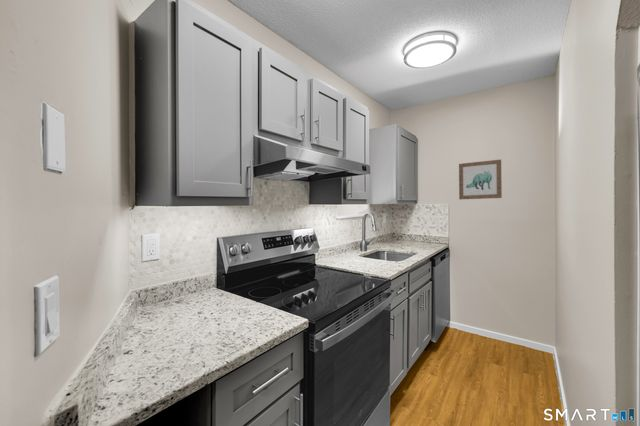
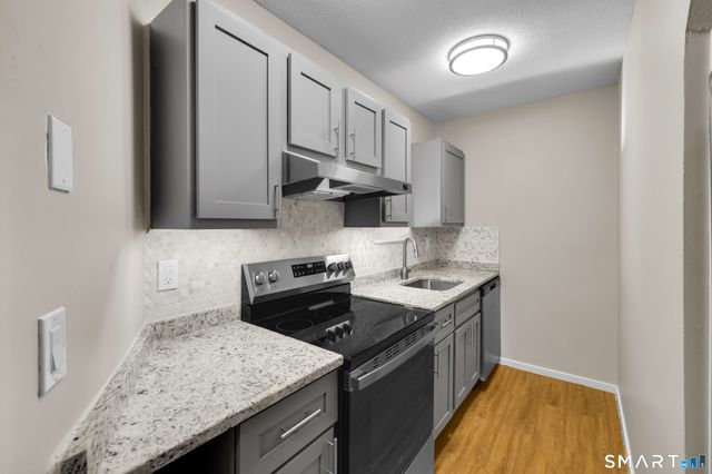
- wall art [458,159,503,200]
